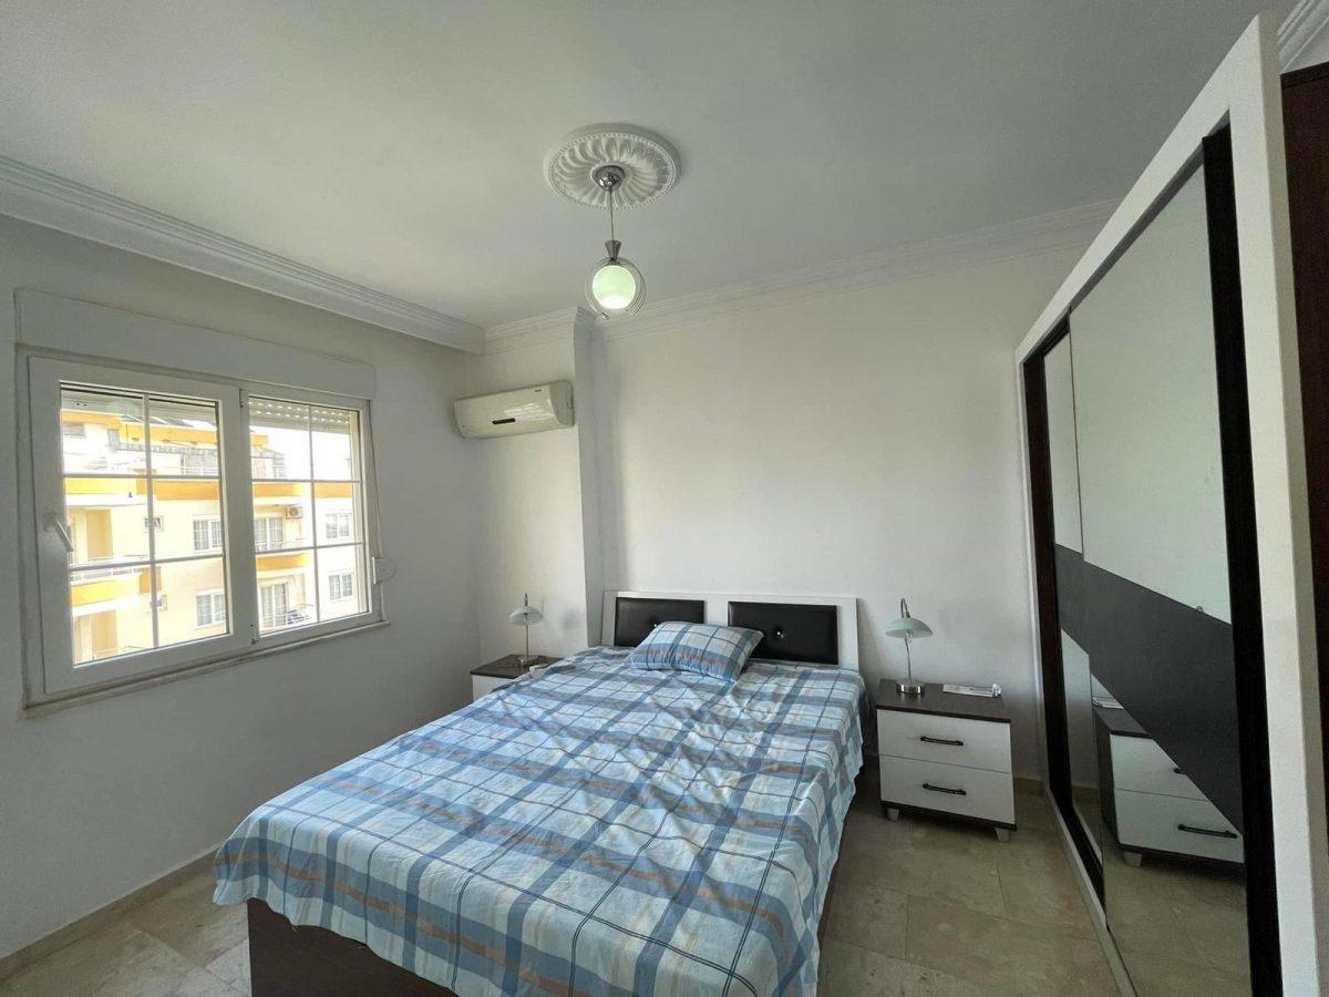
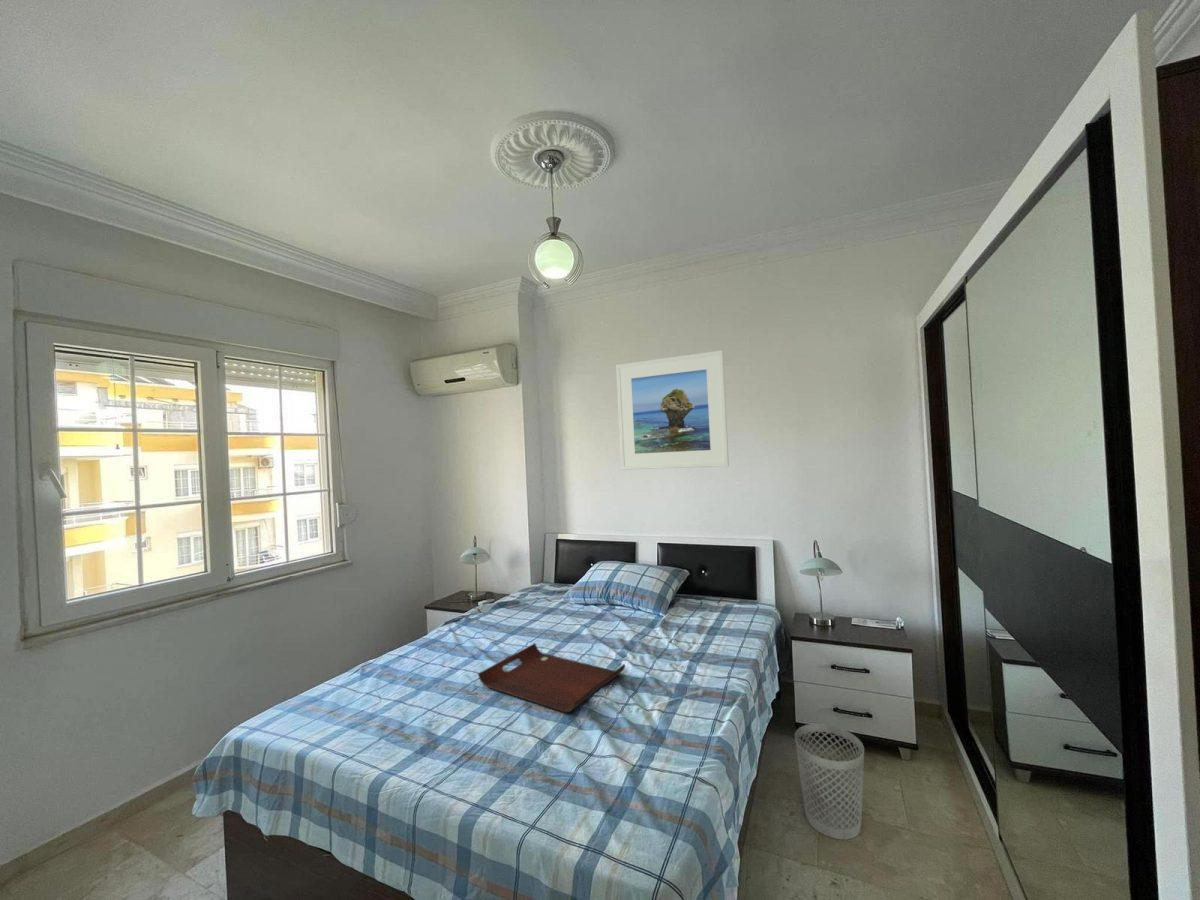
+ wastebasket [794,723,865,841]
+ serving tray [477,642,626,713]
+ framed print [615,349,730,471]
